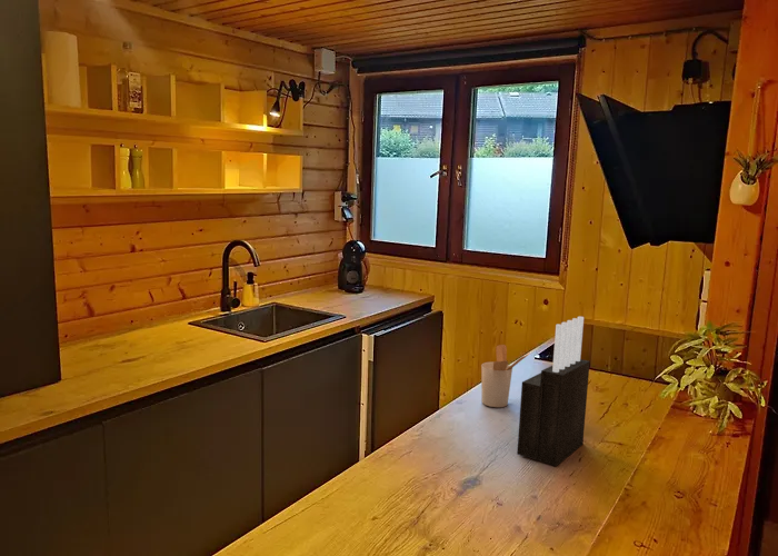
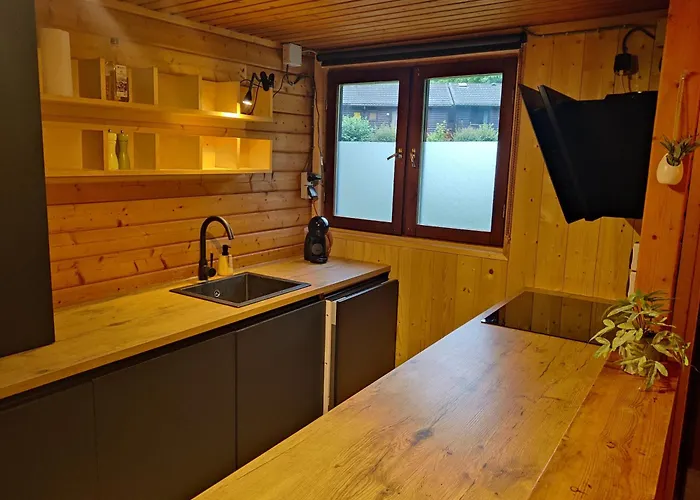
- knife block [516,316,591,467]
- utensil holder [480,344,531,408]
